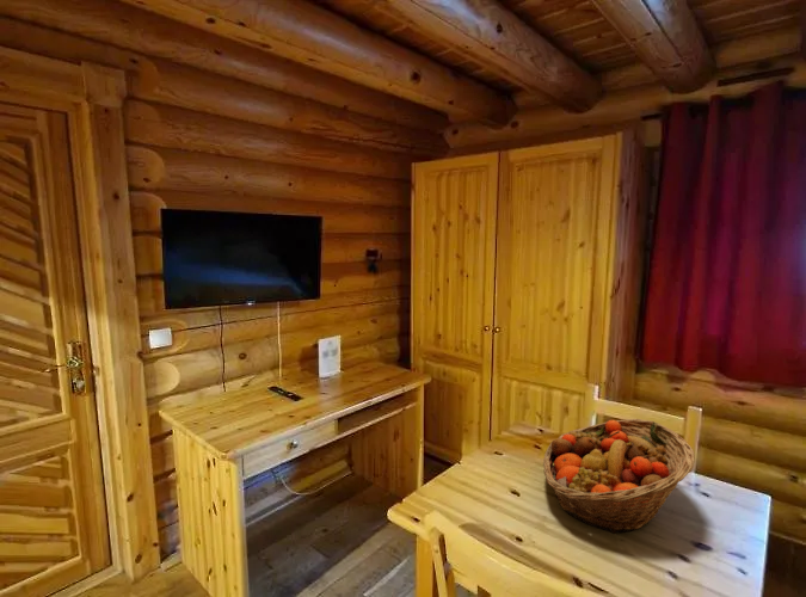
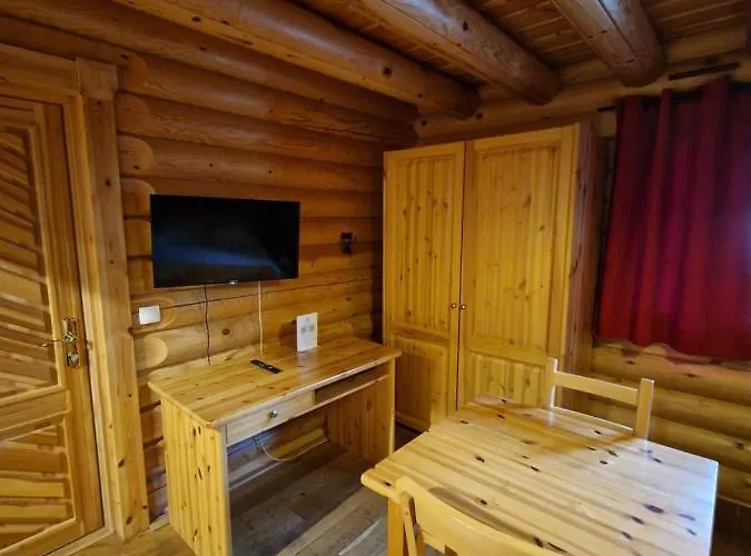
- fruit basket [542,418,696,535]
